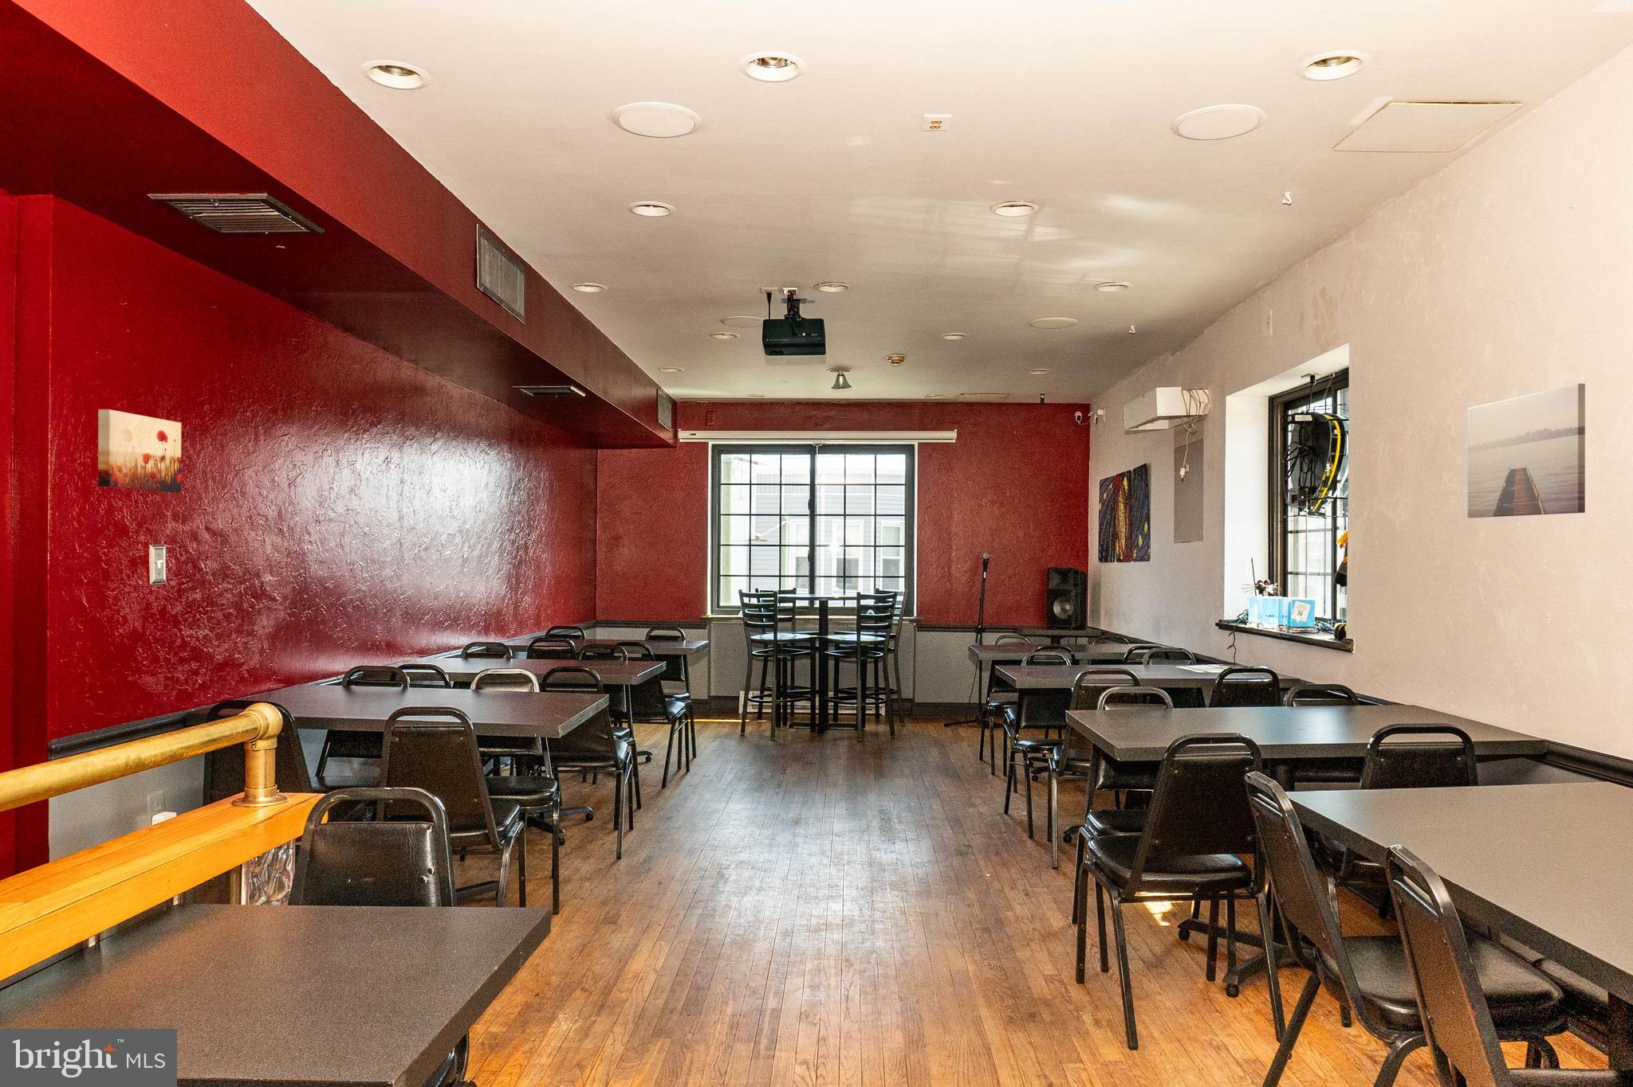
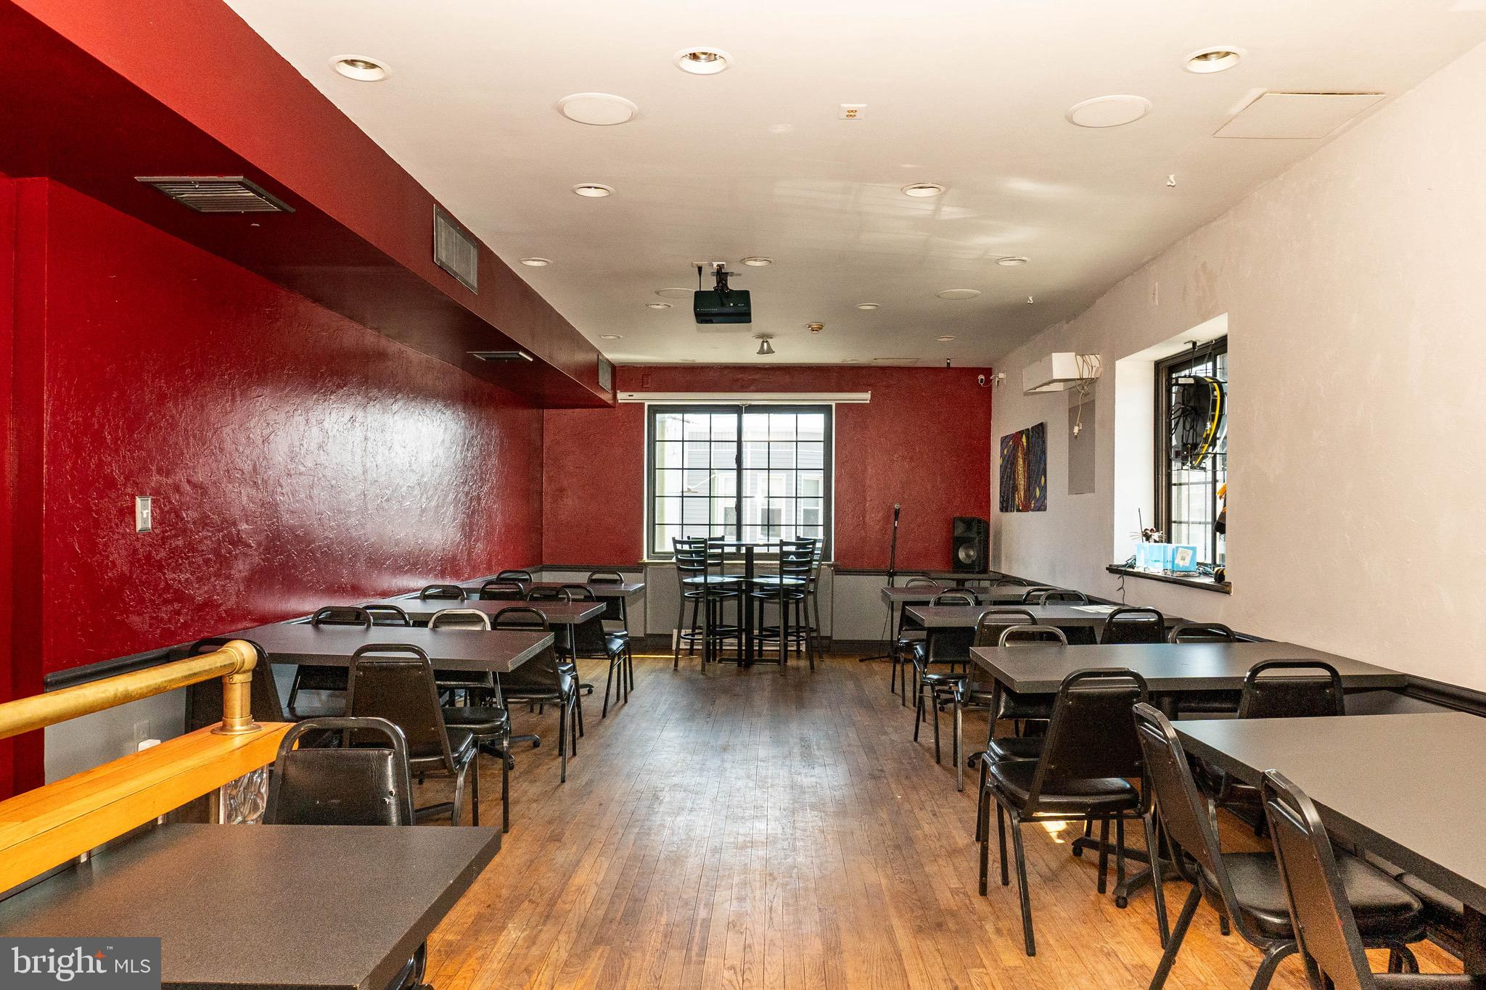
- wall art [1467,383,1586,518]
- wall art [97,409,182,493]
